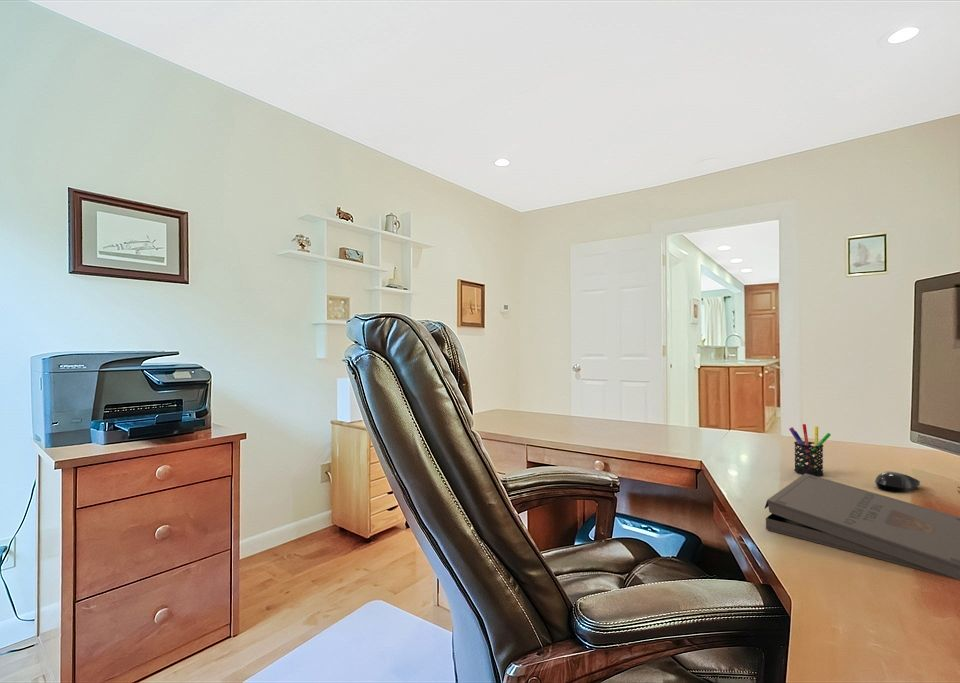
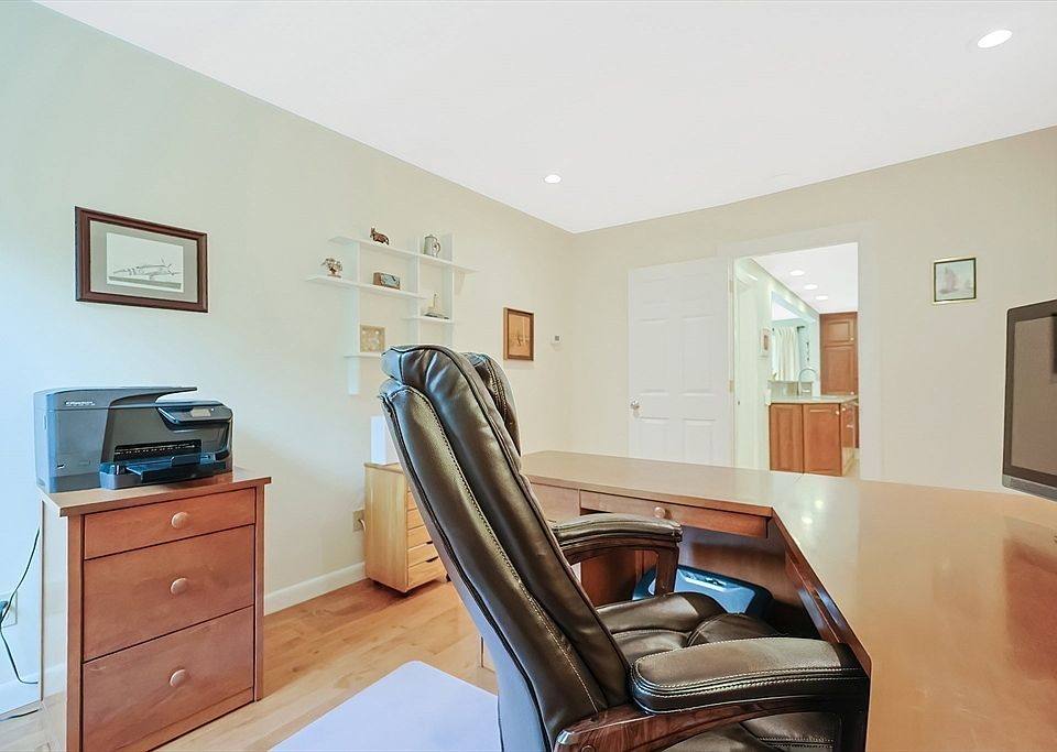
- pizza box [763,473,960,581]
- pen holder [788,423,832,477]
- computer mouse [874,470,921,493]
